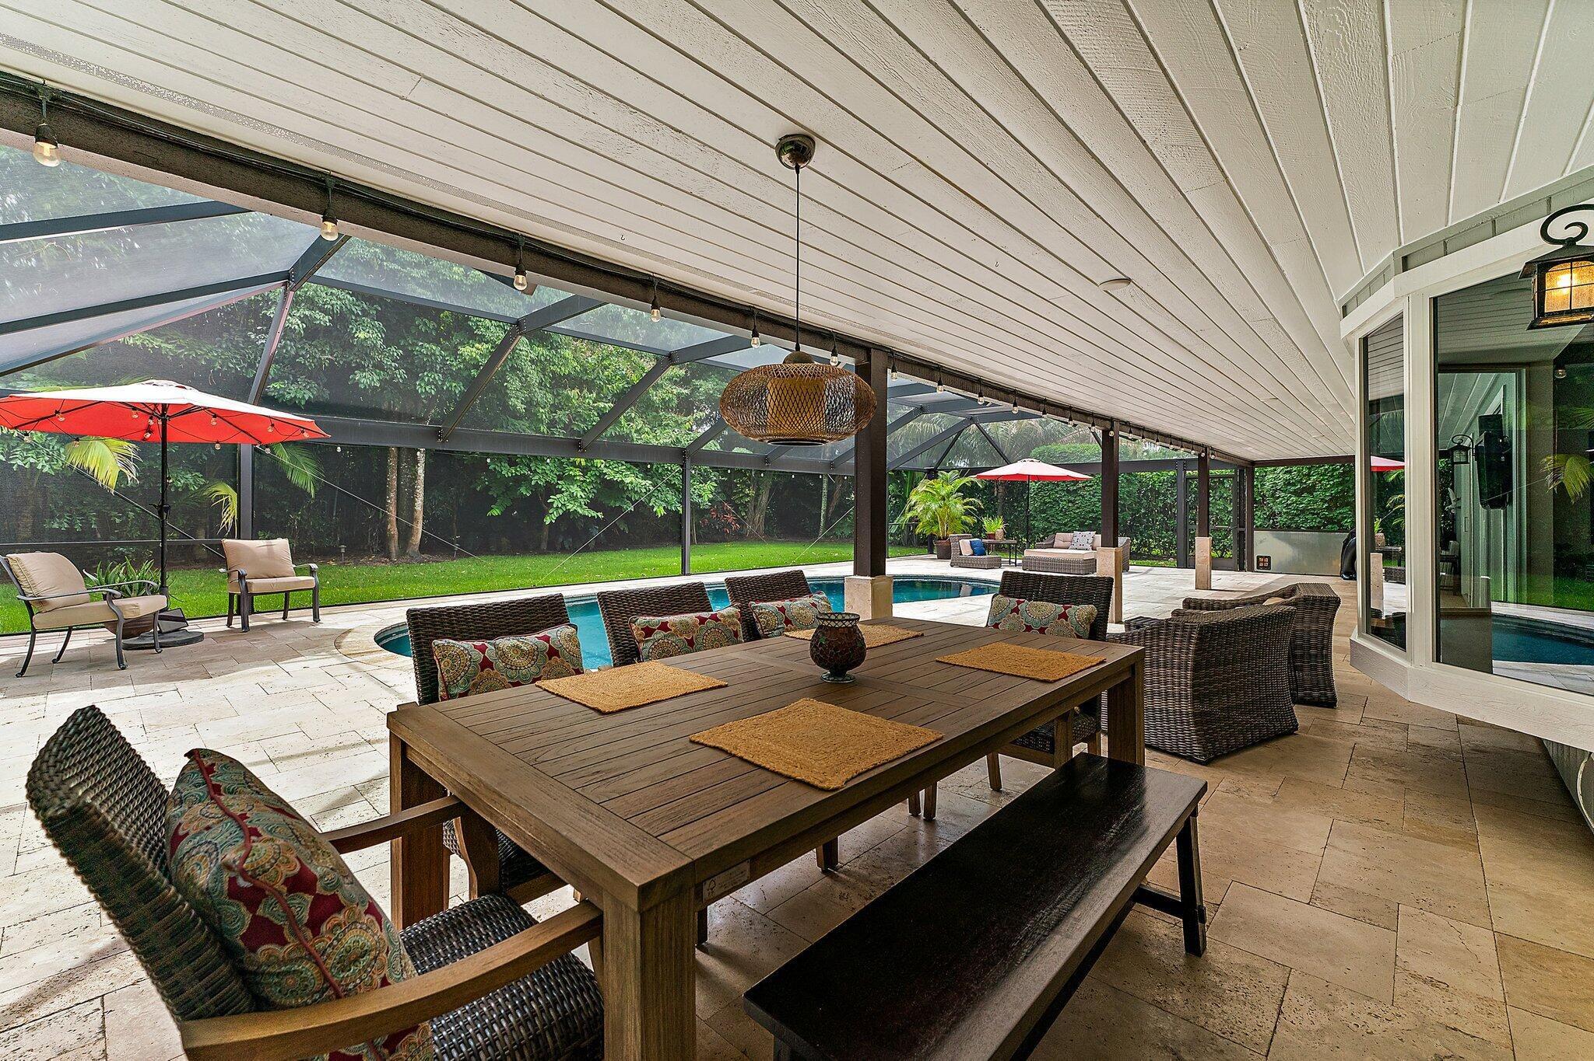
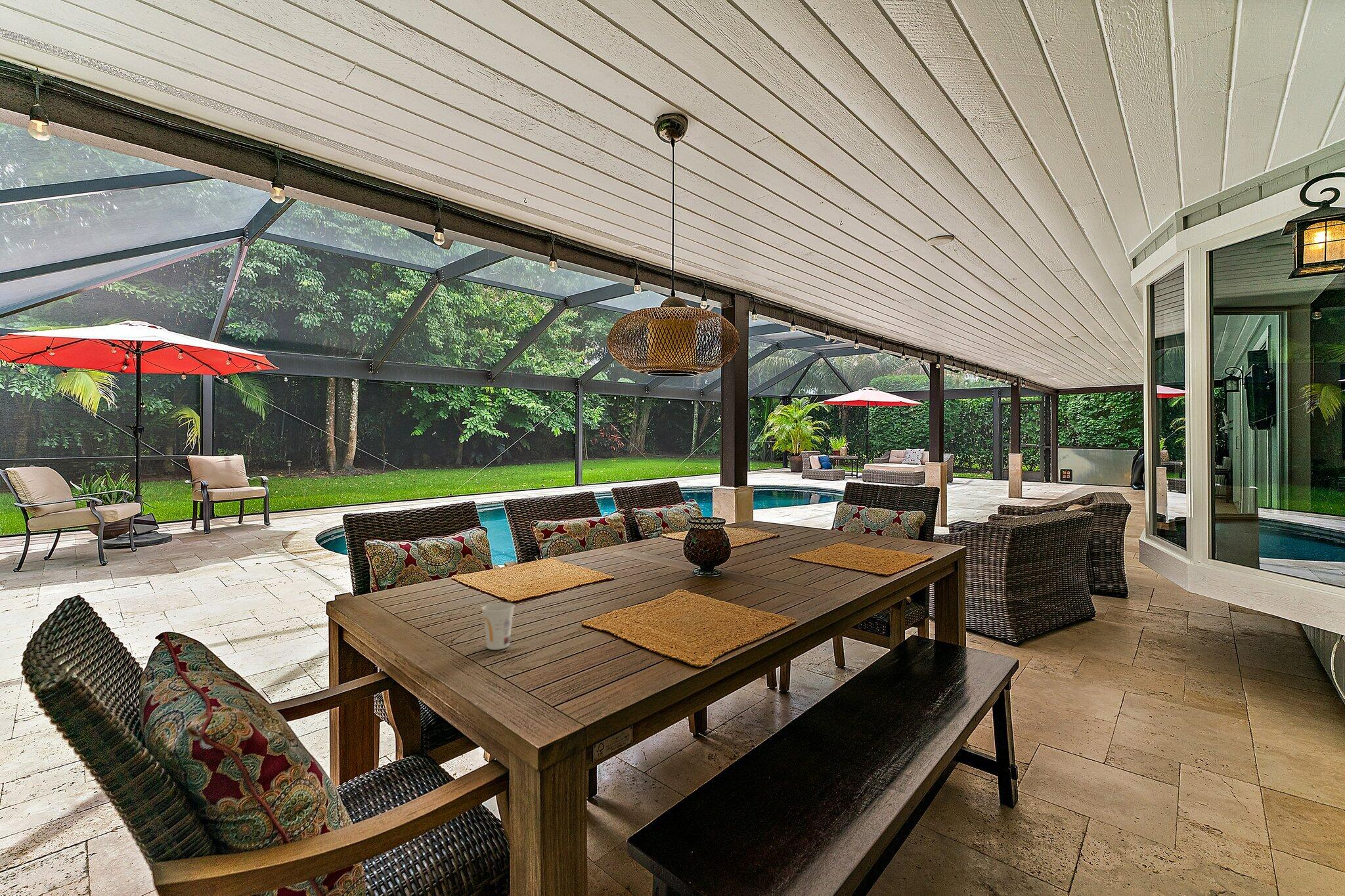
+ cup [481,602,515,651]
